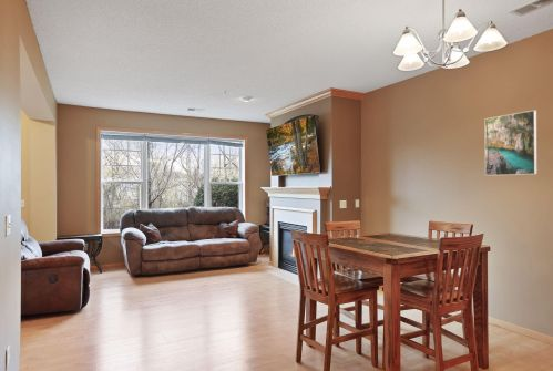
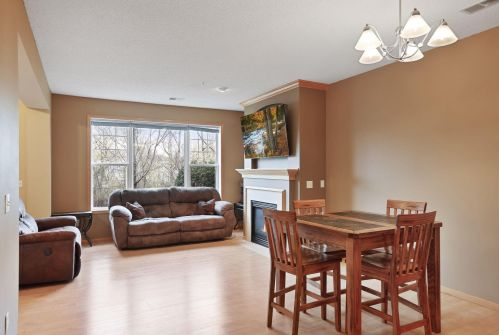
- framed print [483,109,539,177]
